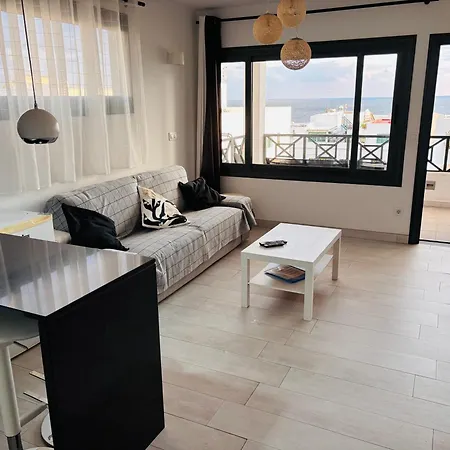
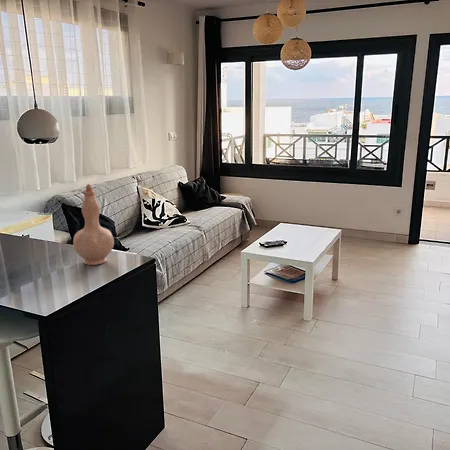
+ vase [72,183,115,266]
